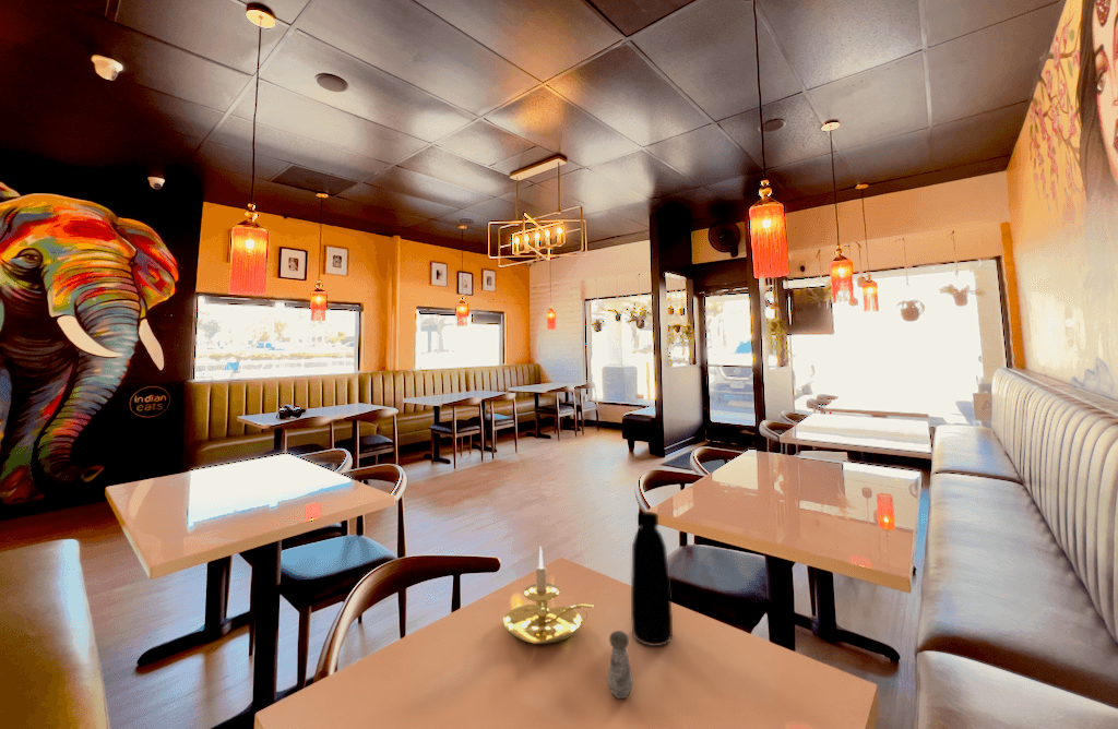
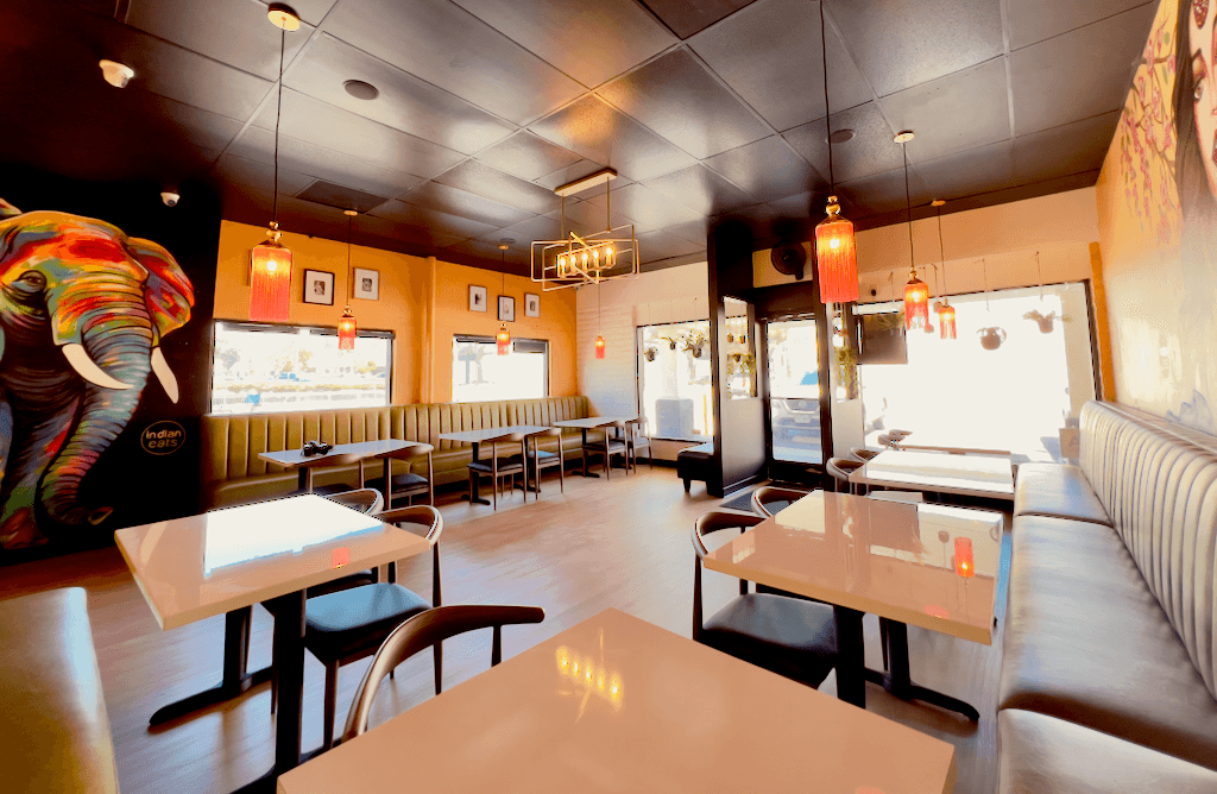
- candle holder [502,546,595,645]
- bottle [630,511,674,647]
- salt shaker [606,630,634,700]
